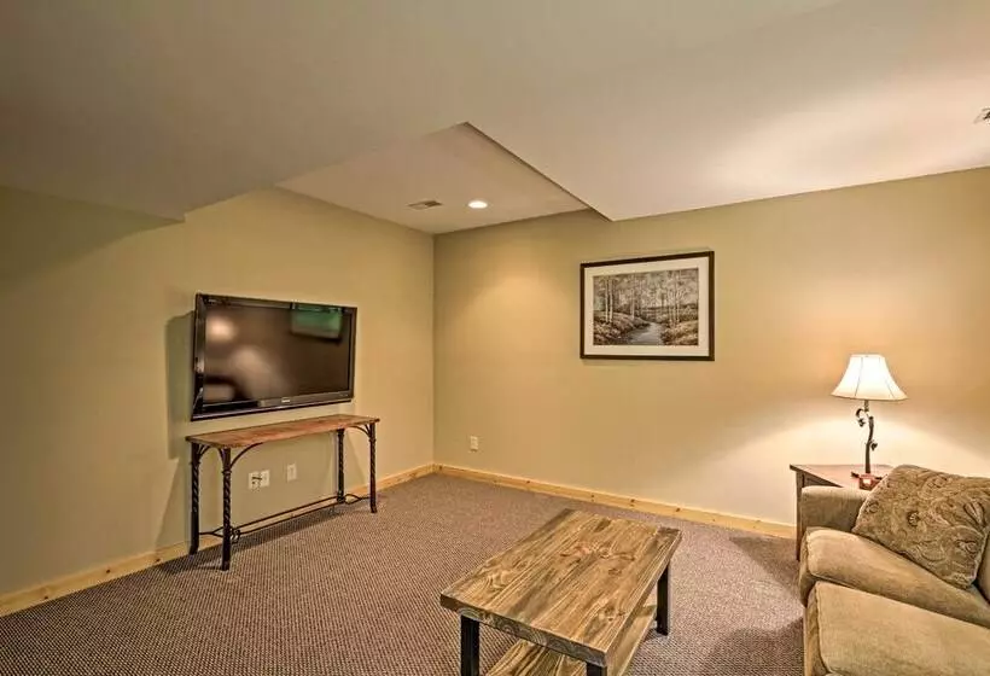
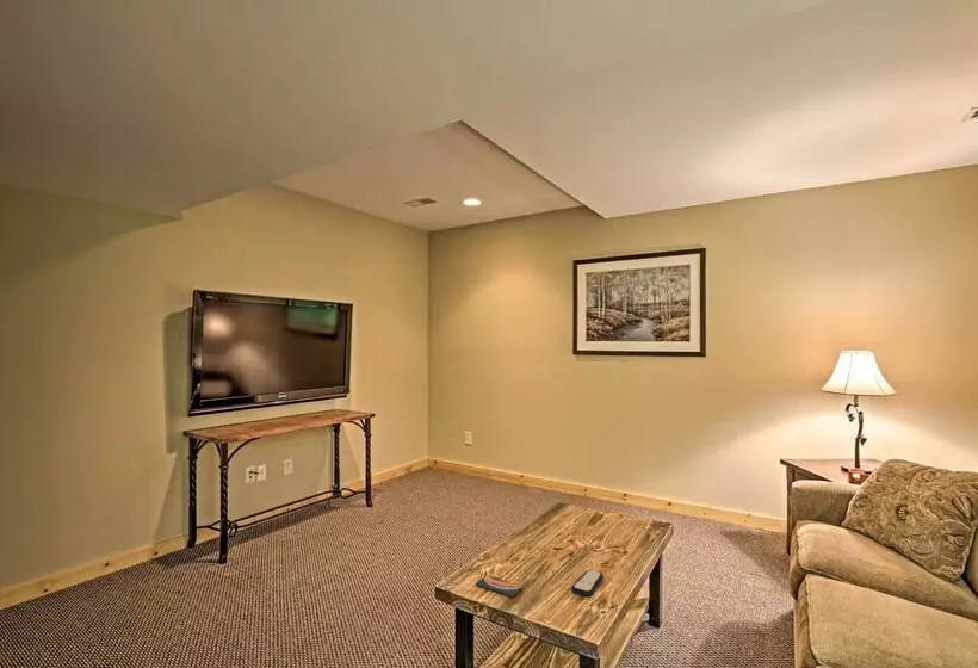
+ remote control [570,569,605,598]
+ smartphone [475,575,524,598]
